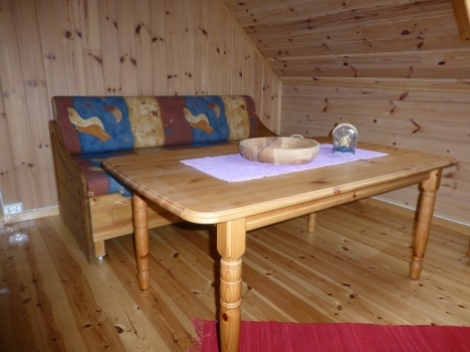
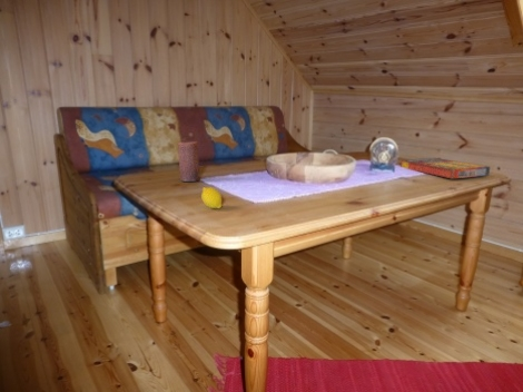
+ candle [177,140,200,183]
+ game compilation box [399,157,491,180]
+ fruit [200,186,223,209]
